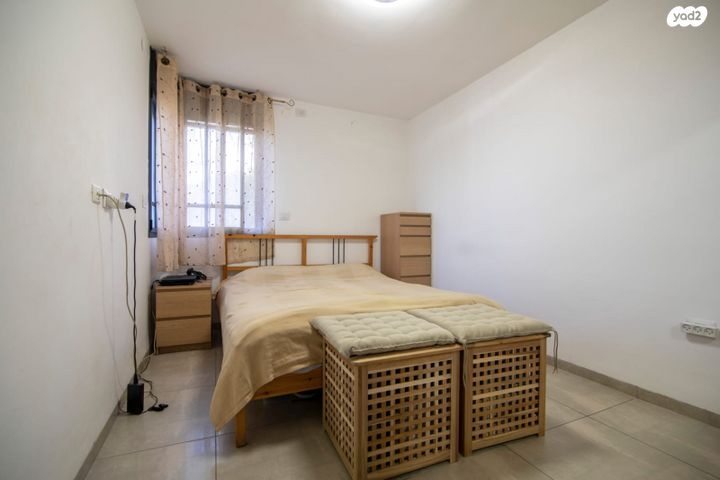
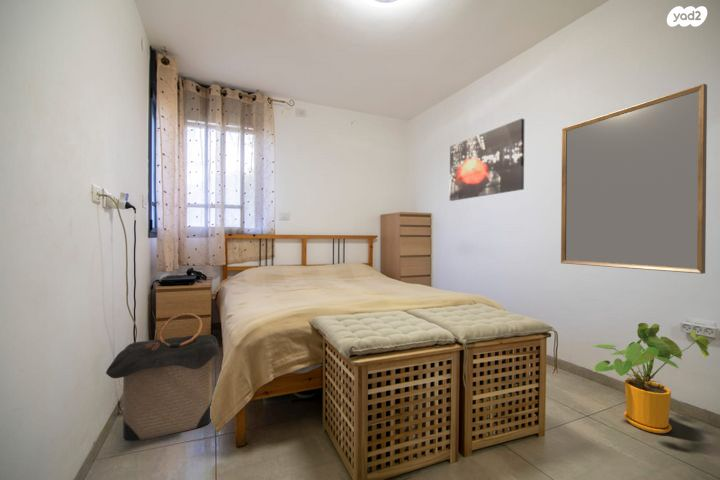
+ wall art [449,117,525,202]
+ home mirror [560,83,708,275]
+ house plant [592,322,710,434]
+ laundry hamper [105,312,220,442]
